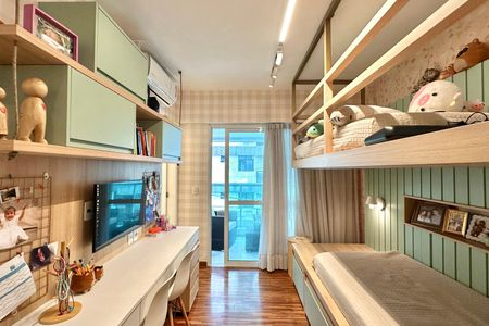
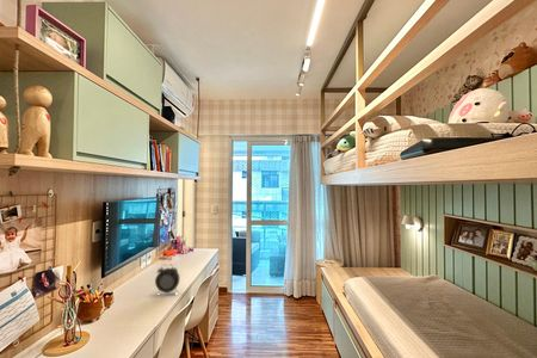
+ alarm clock [154,264,181,294]
